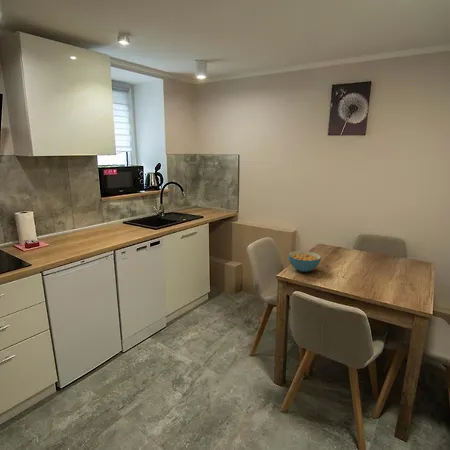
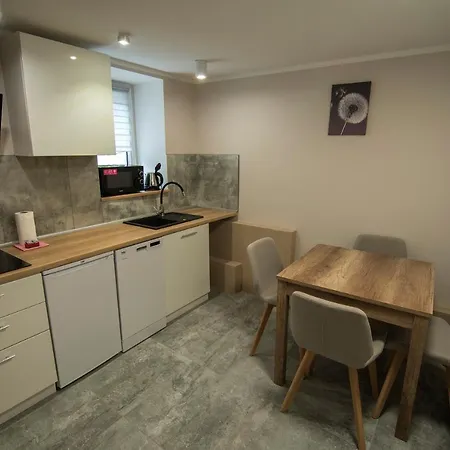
- cereal bowl [287,250,322,273]
